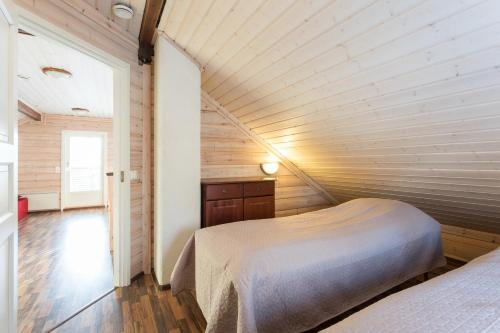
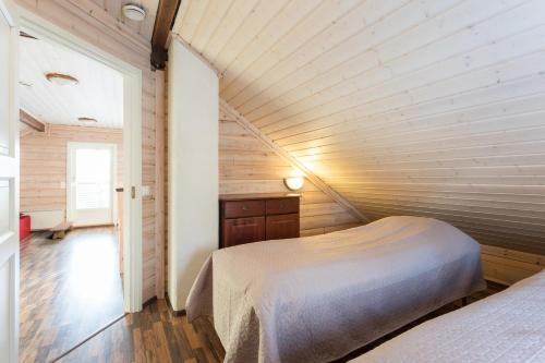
+ bench [48,220,76,240]
